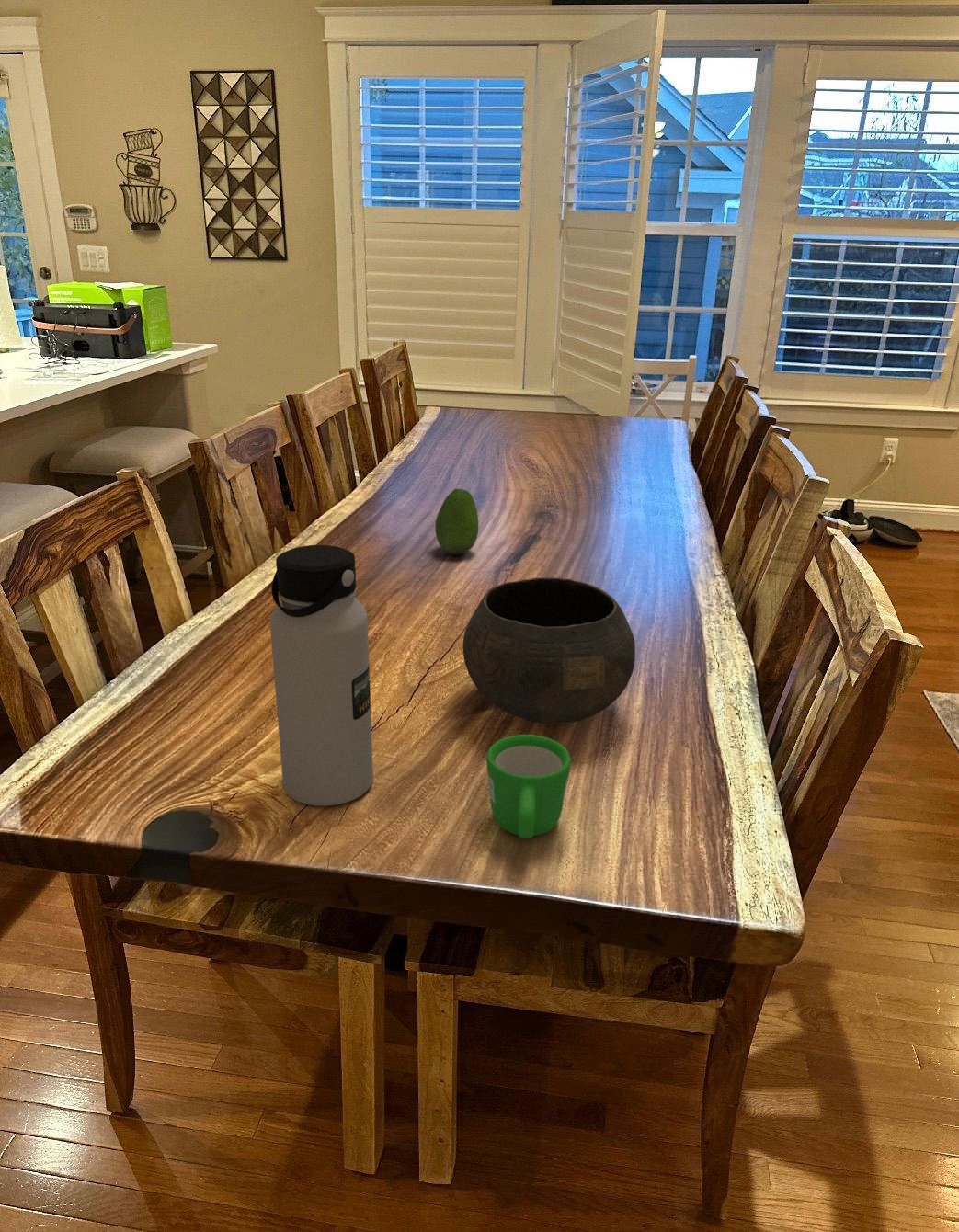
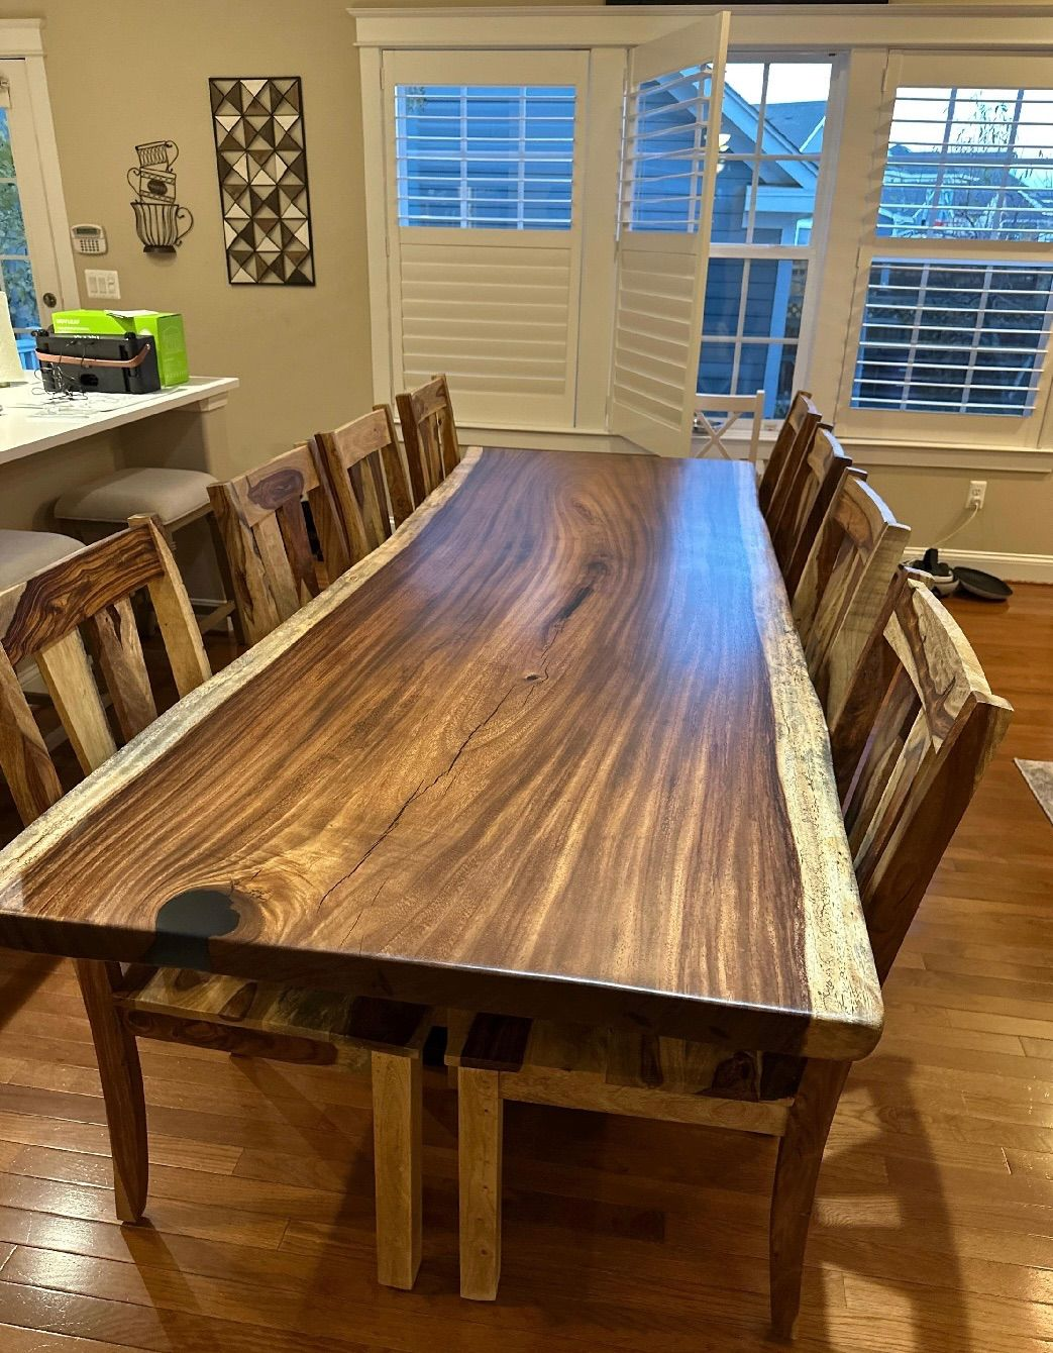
- mug [485,734,572,839]
- bowl [462,576,636,725]
- fruit [434,488,479,555]
- water bottle [268,544,374,807]
